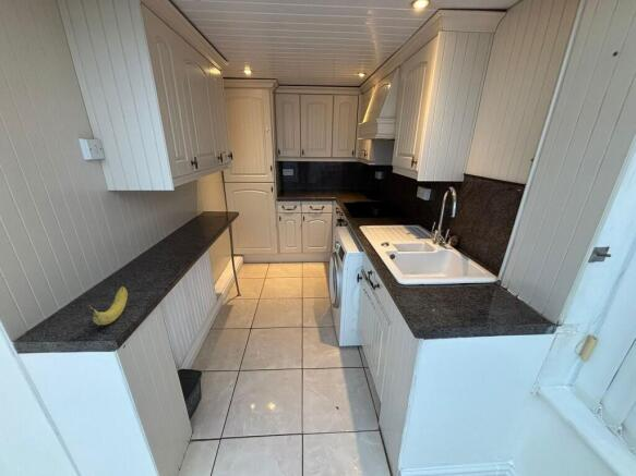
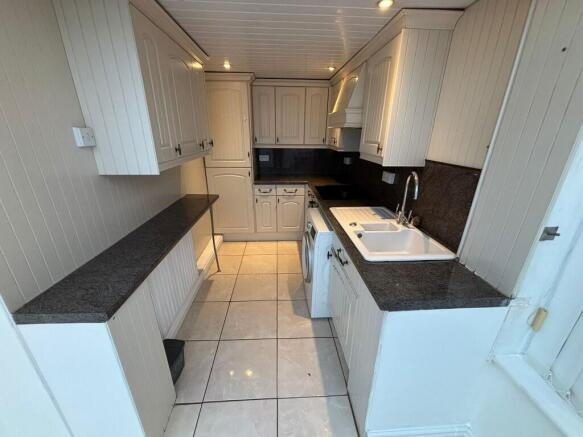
- fruit [85,285,129,326]
